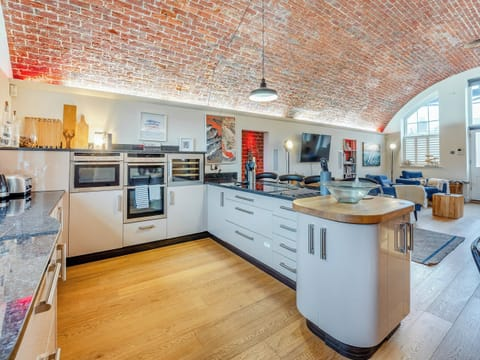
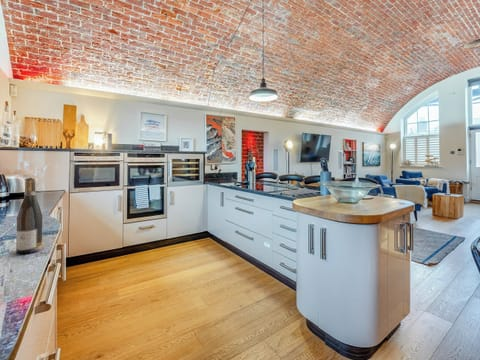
+ wine bottle [15,178,43,254]
